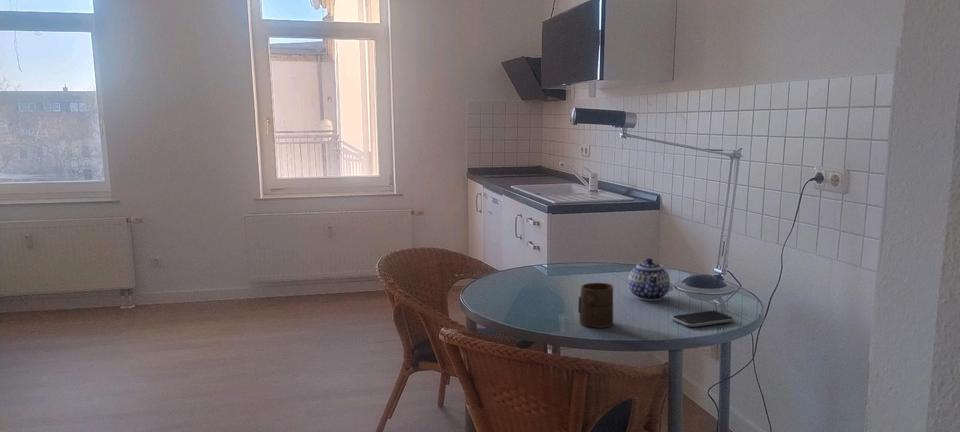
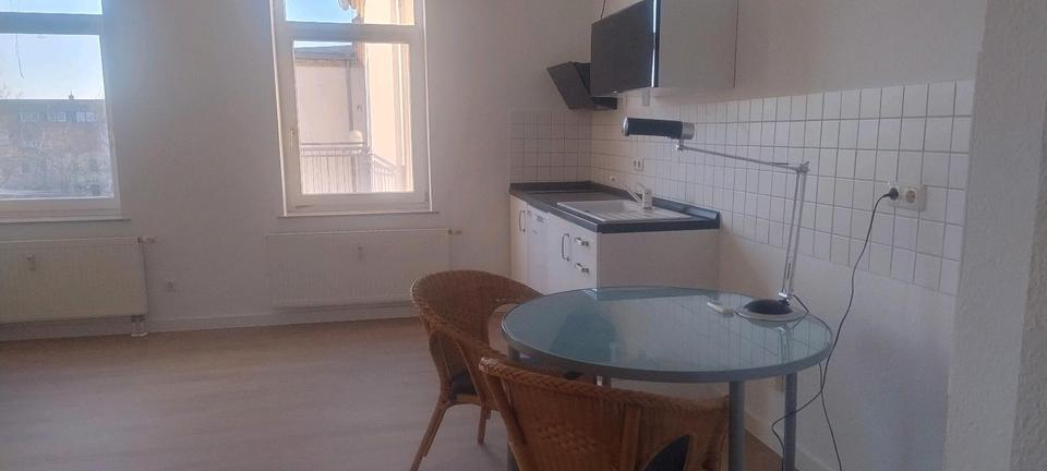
- smartphone [671,310,734,328]
- cup [577,282,614,329]
- teapot [628,257,671,302]
